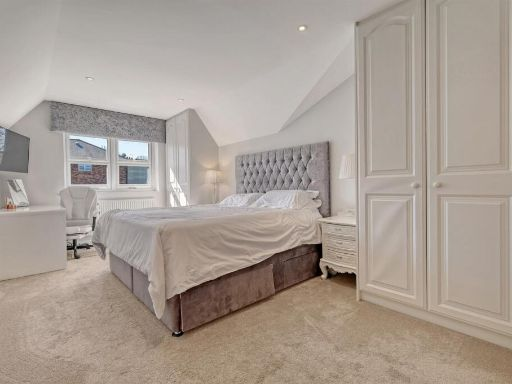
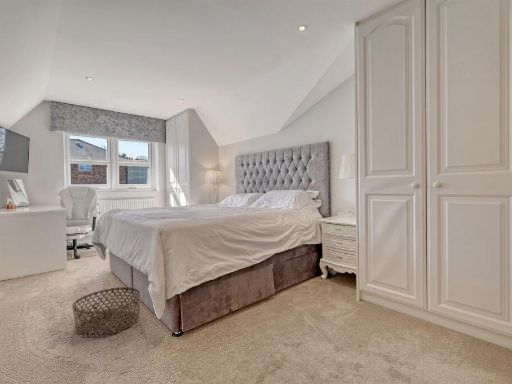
+ basket [71,286,141,338]
